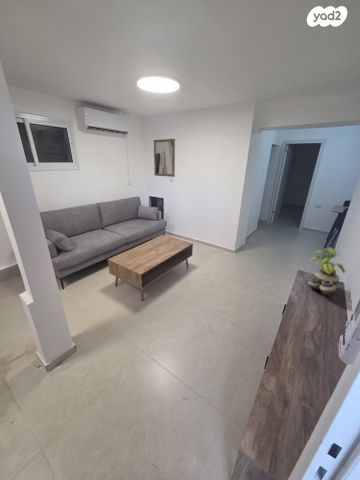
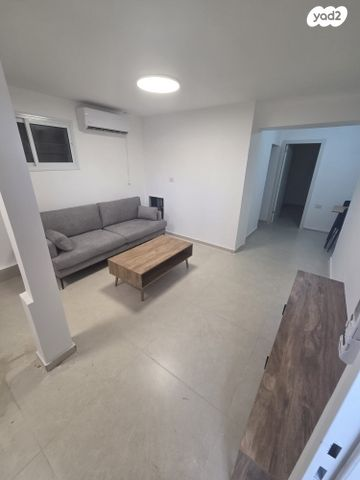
- wall art [153,138,176,178]
- potted plant [307,246,346,297]
